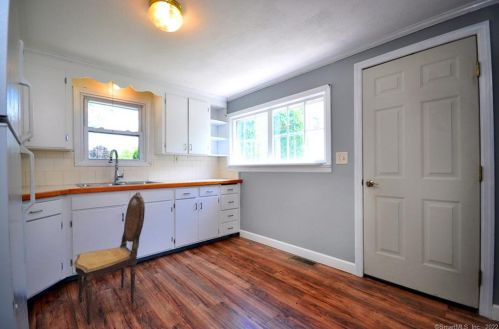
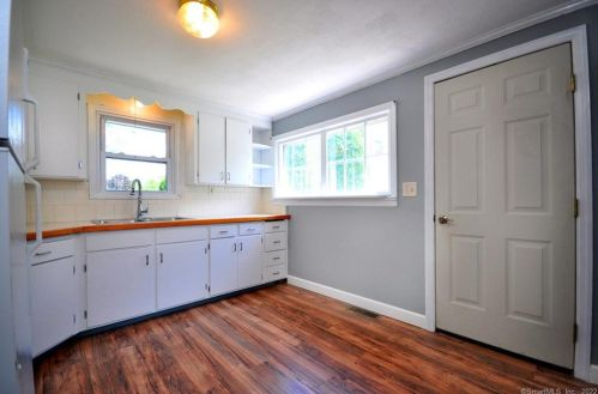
- dining chair [72,191,146,326]
